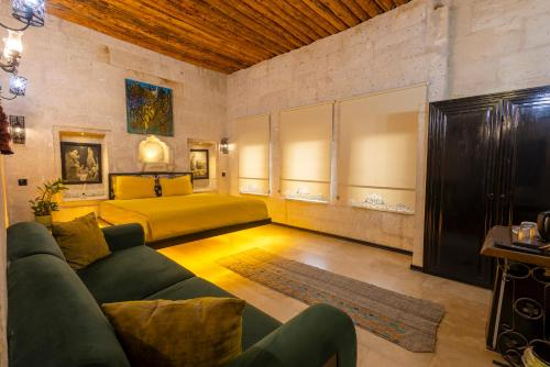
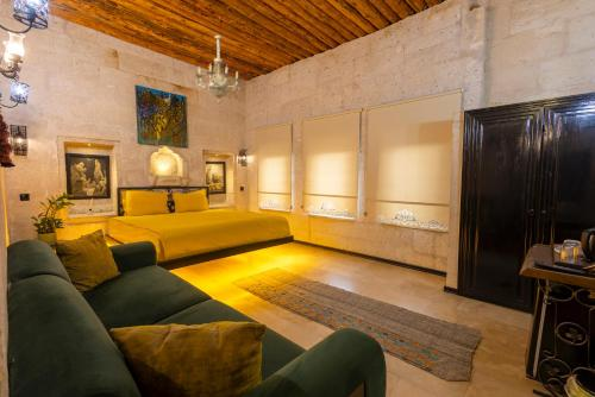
+ chandelier [194,34,243,105]
